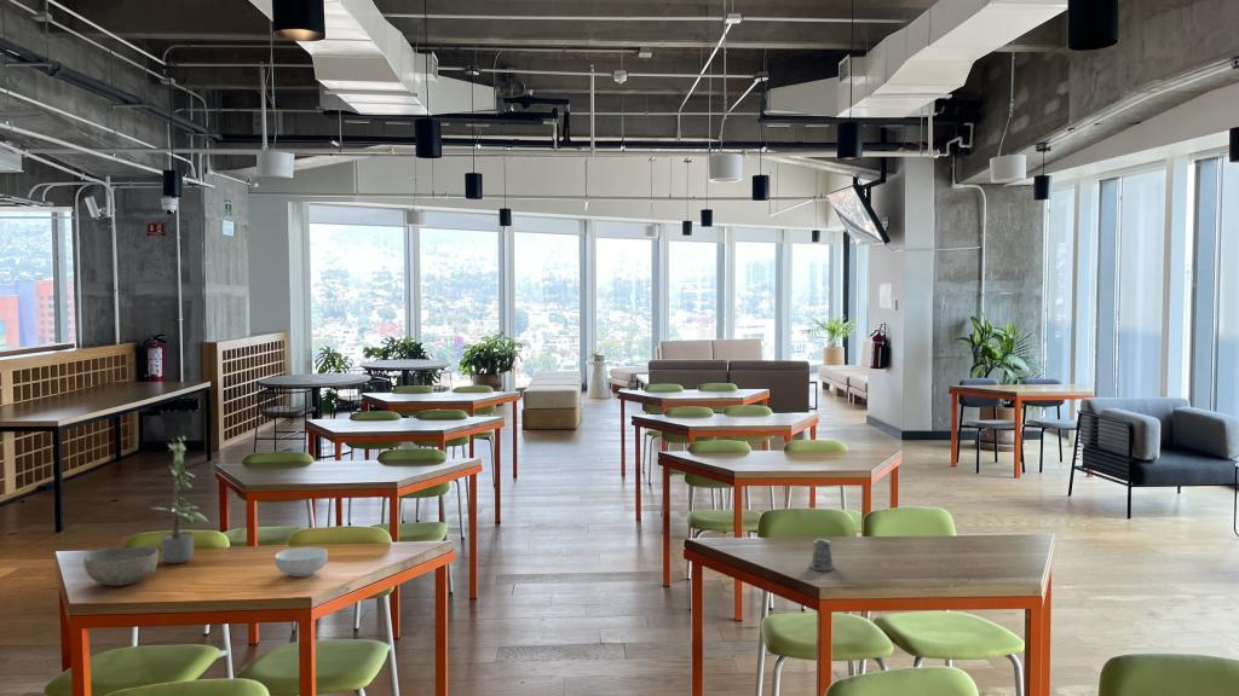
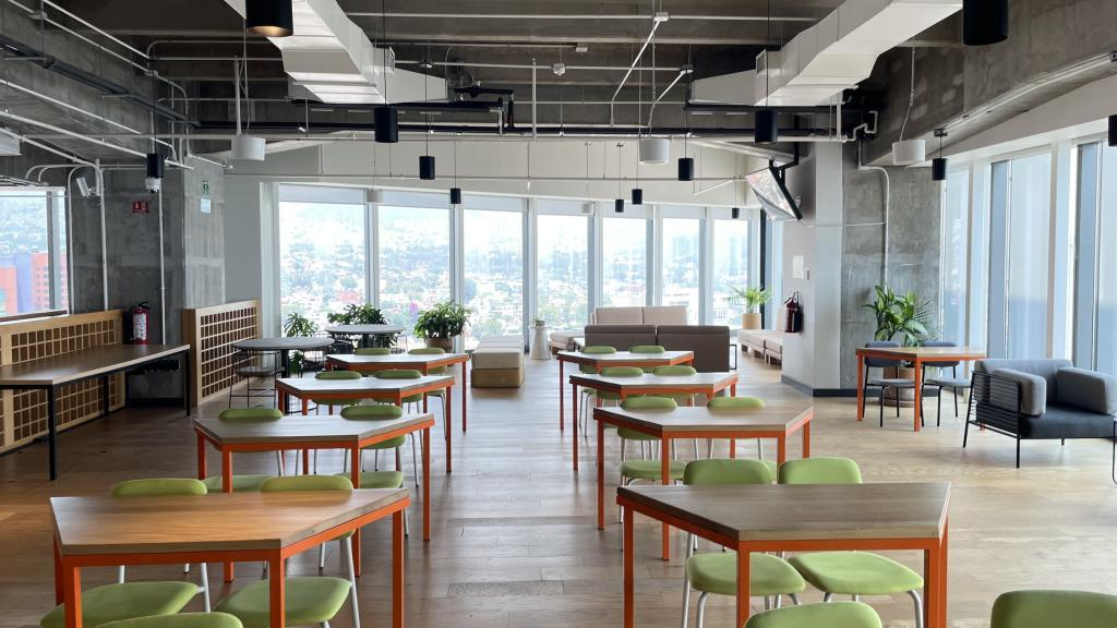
- bowl [82,545,160,587]
- cereal bowl [273,546,329,578]
- potted plant [149,431,212,564]
- pepper shaker [808,536,836,572]
